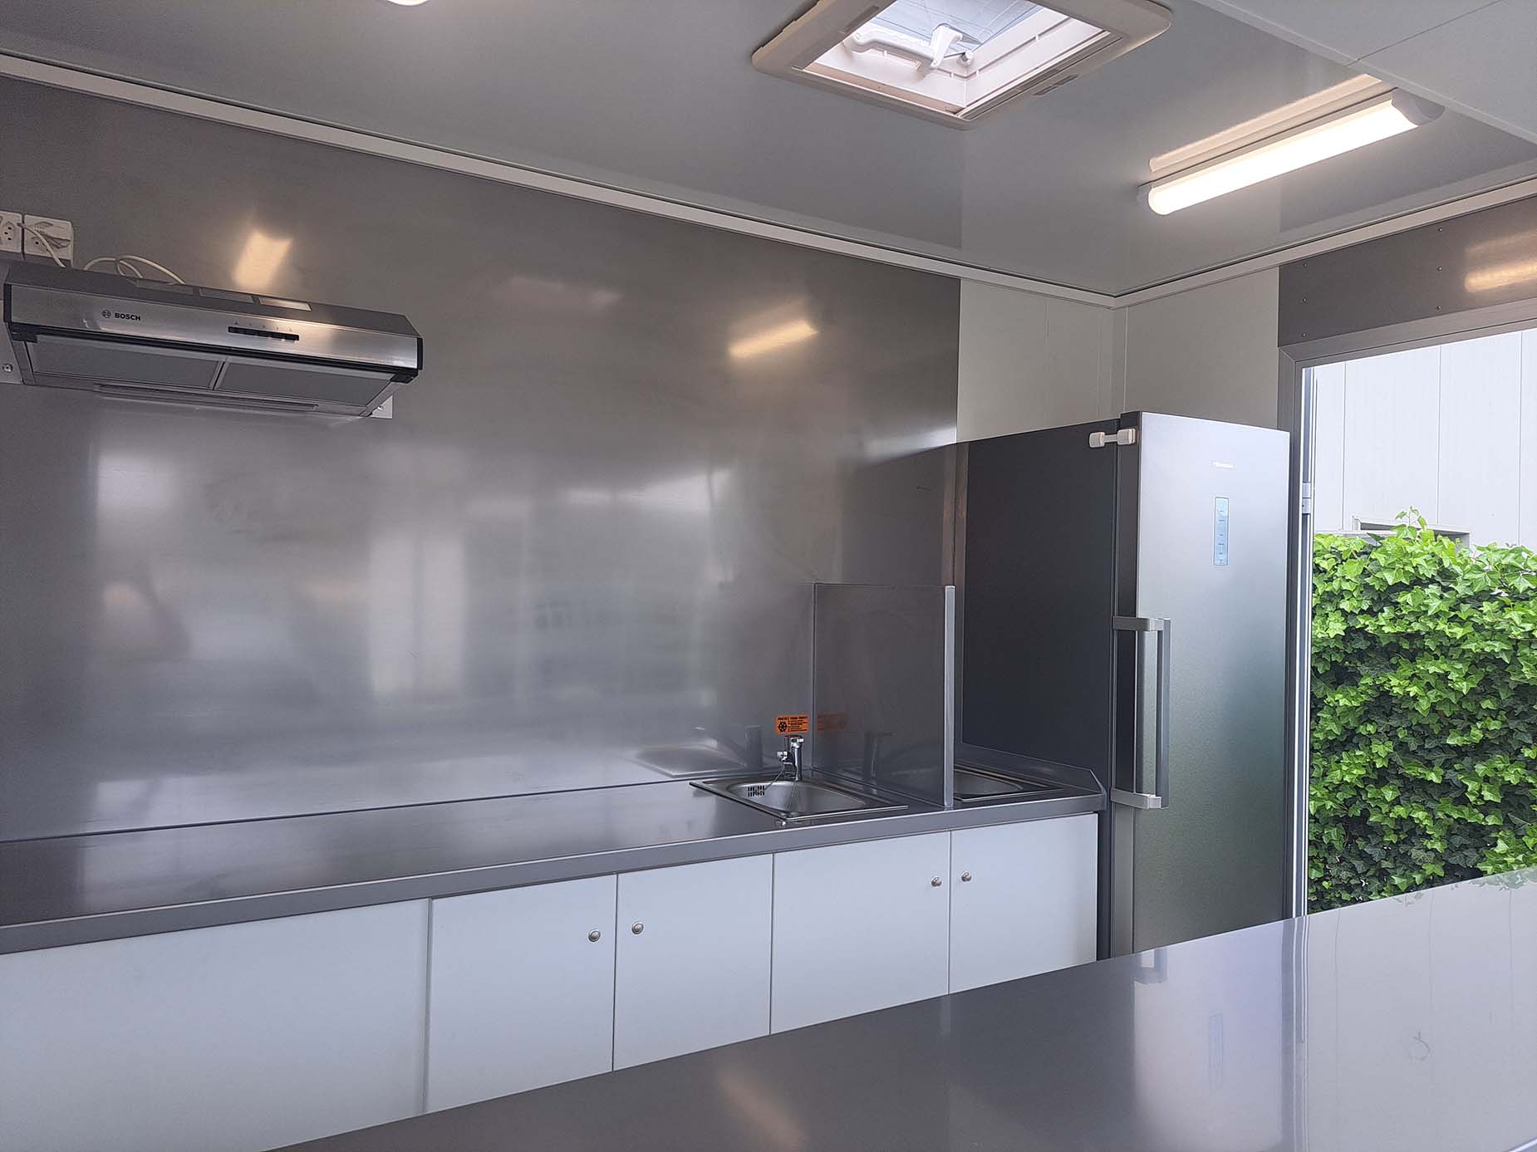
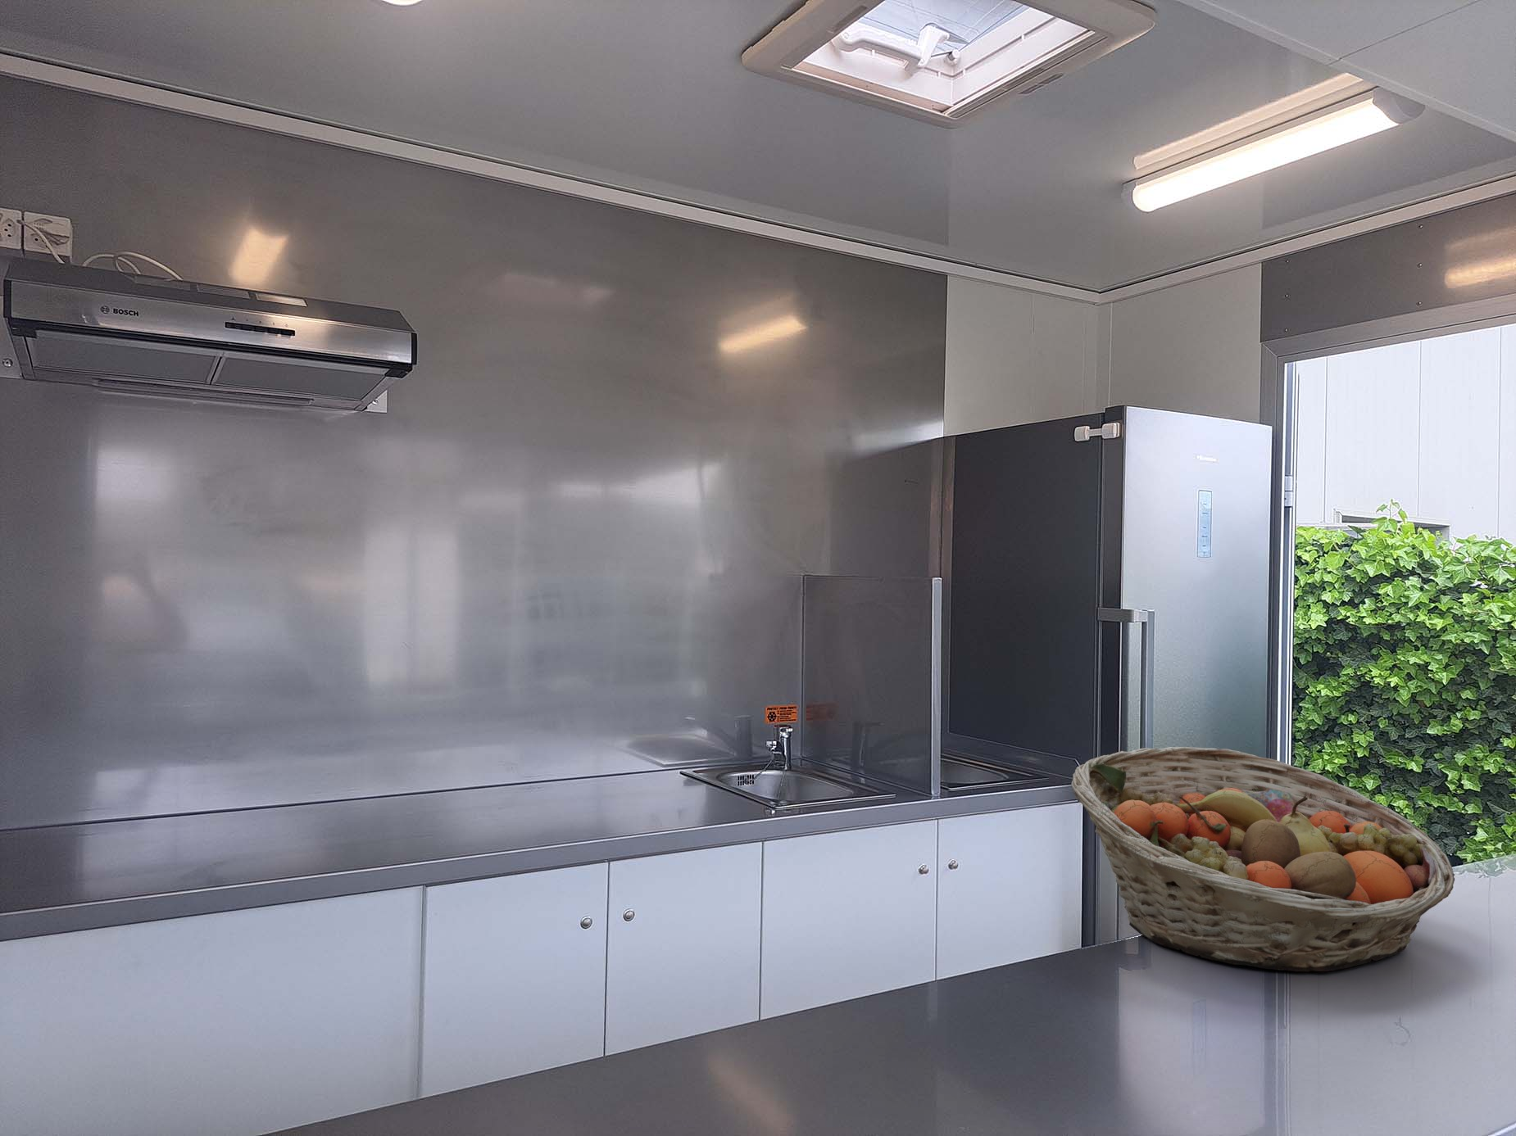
+ fruit basket [1071,746,1455,973]
